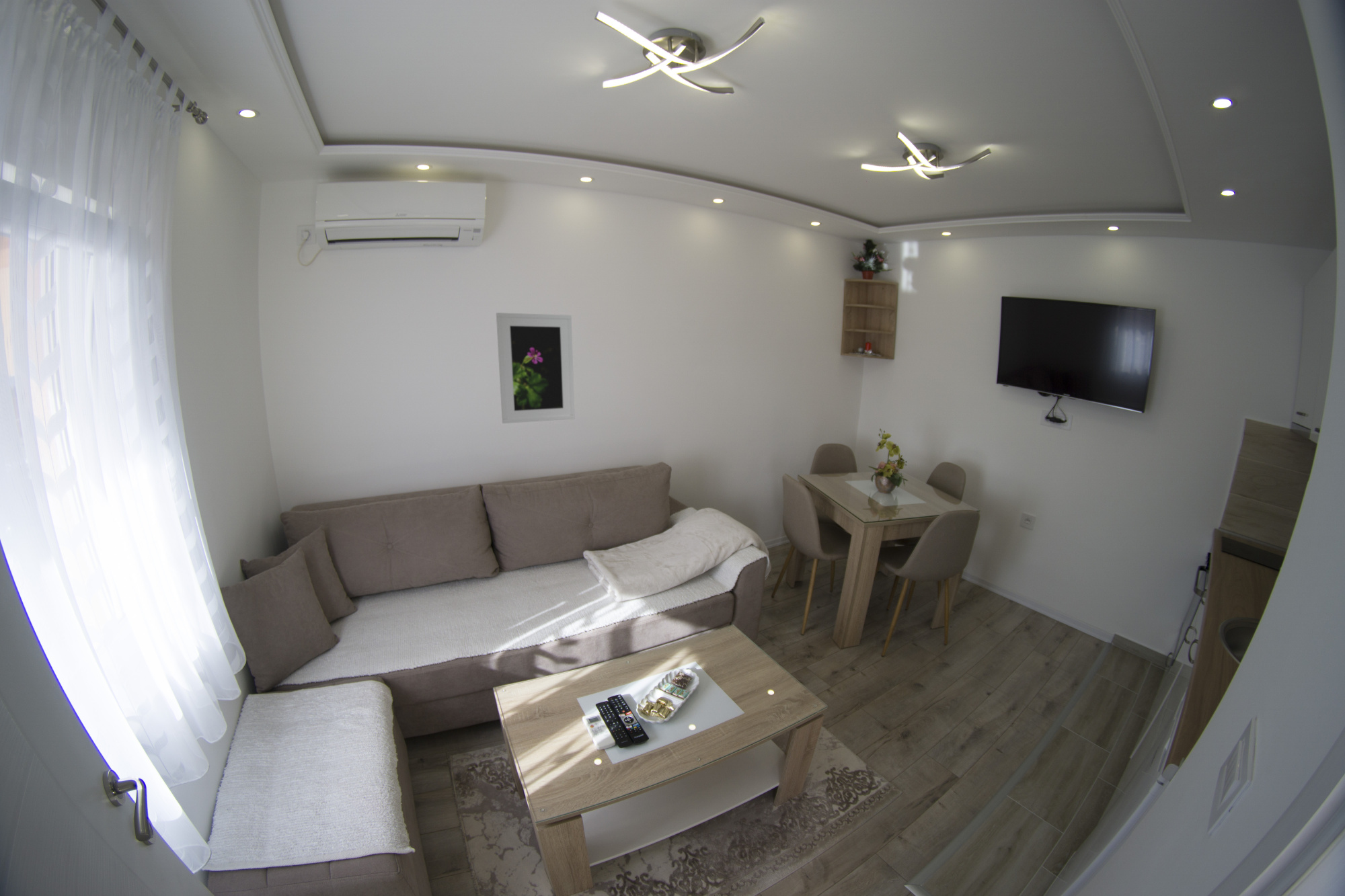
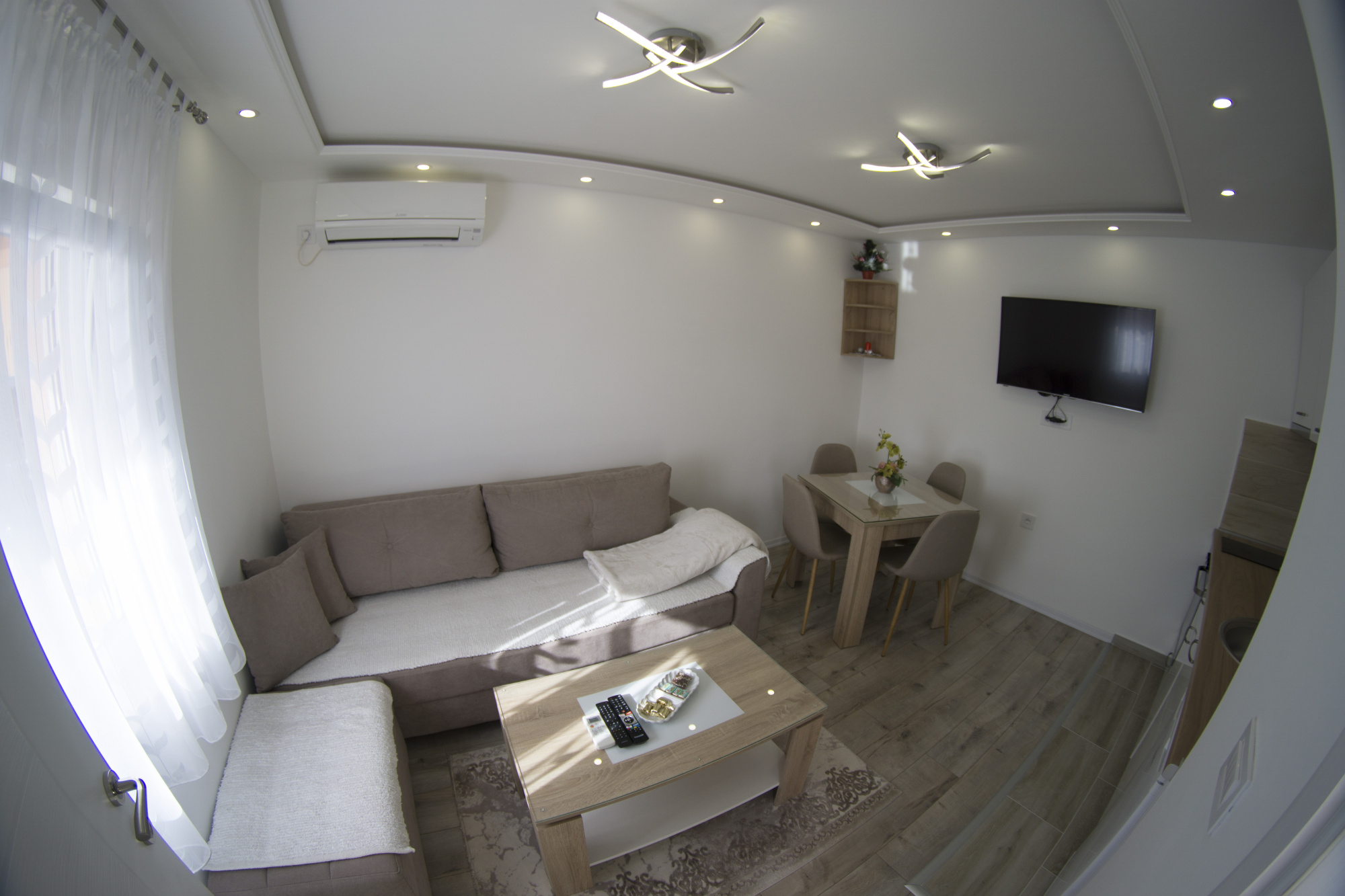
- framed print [496,312,575,424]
